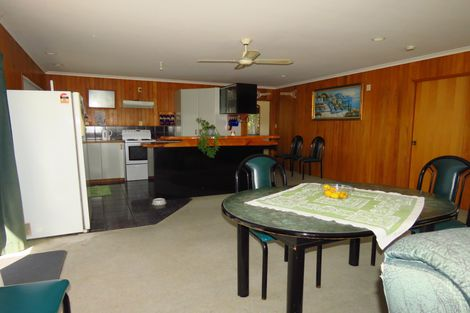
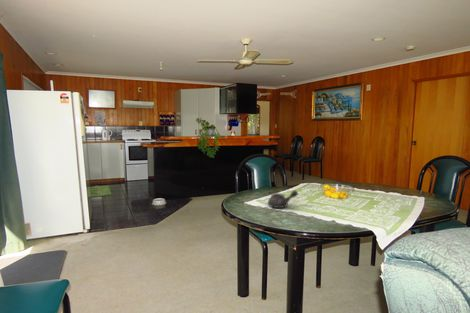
+ teapot [267,189,299,209]
